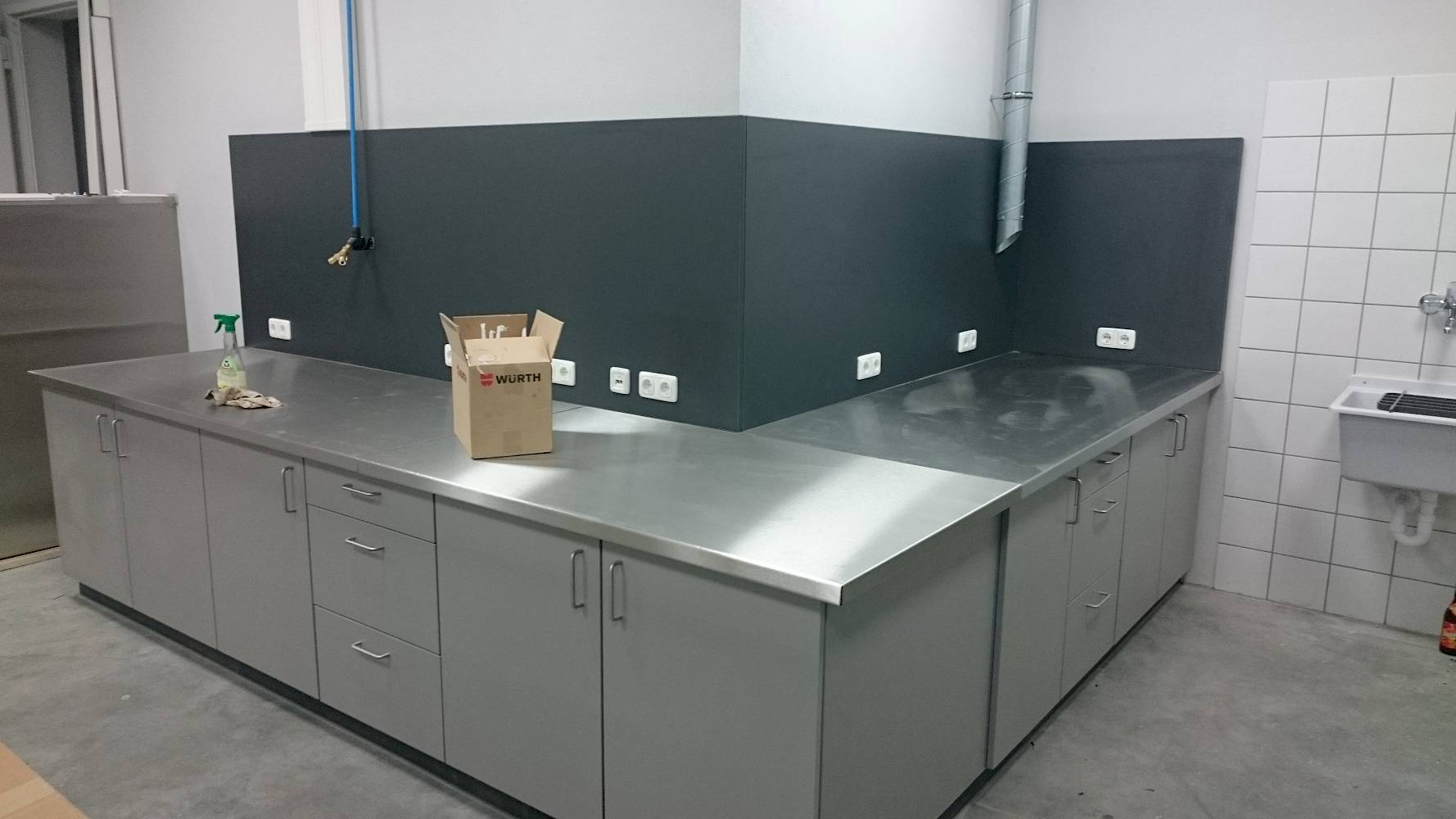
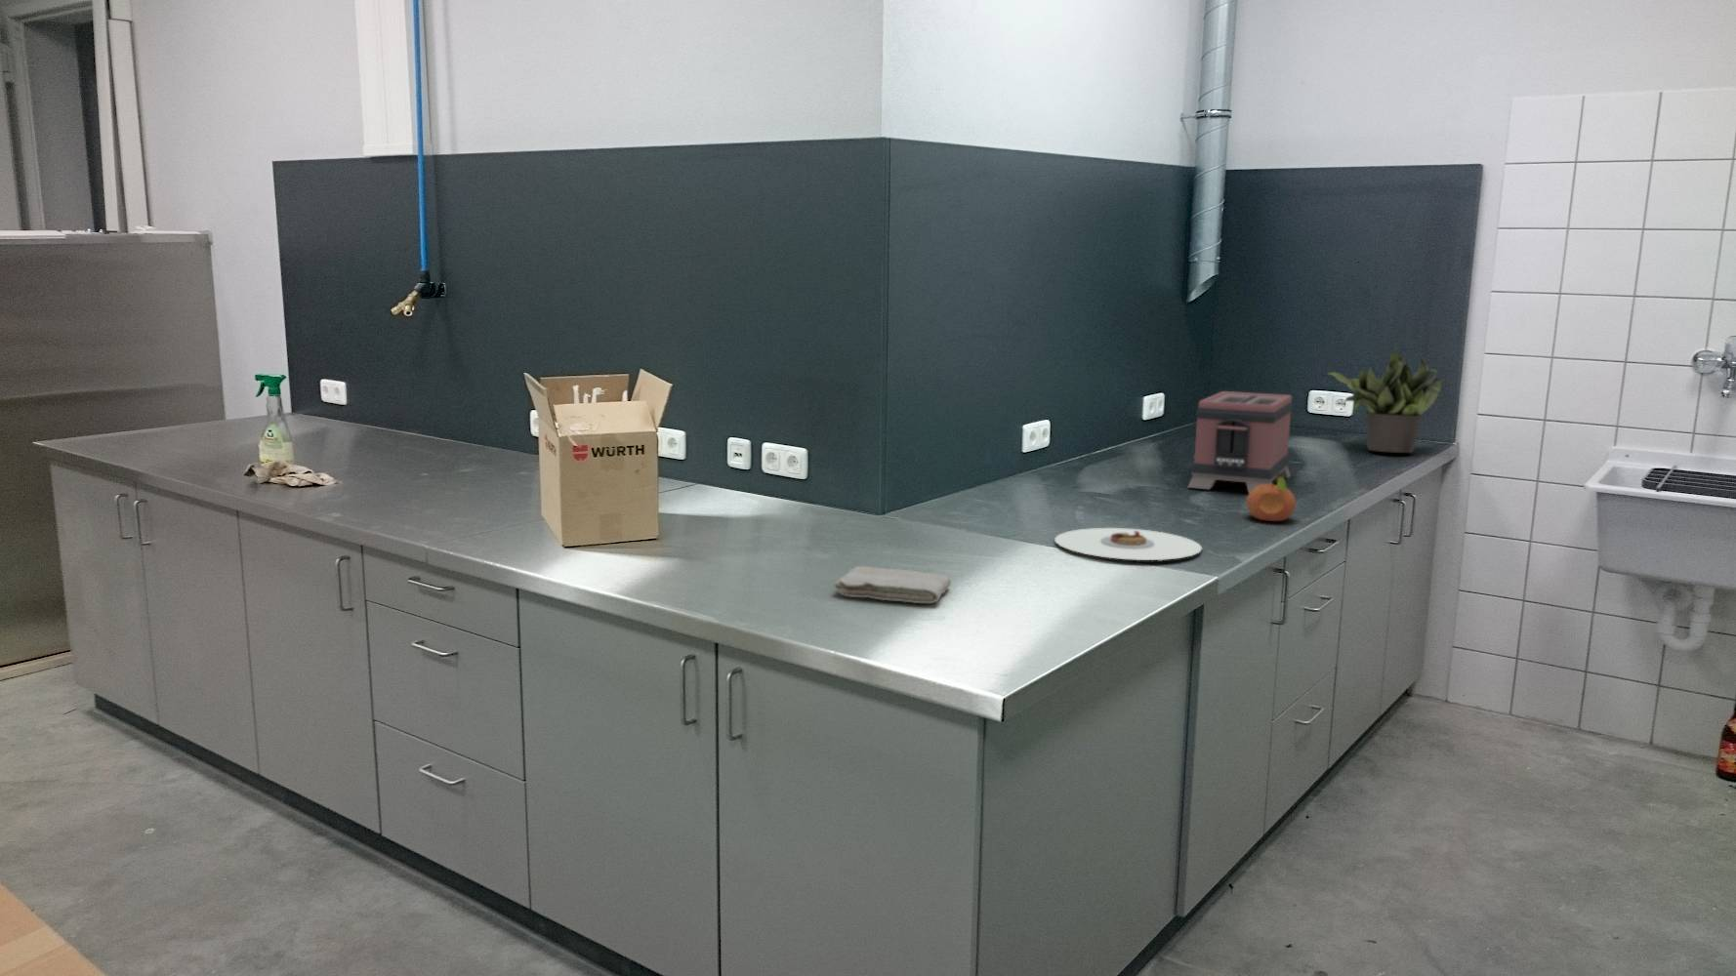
+ plate [1054,527,1203,561]
+ washcloth [833,565,951,604]
+ potted plant [1323,348,1445,454]
+ apple [1246,474,1296,522]
+ toaster [1186,391,1294,493]
